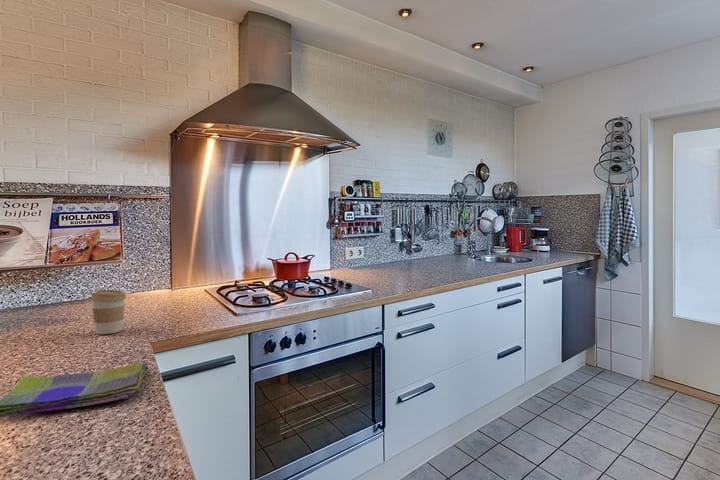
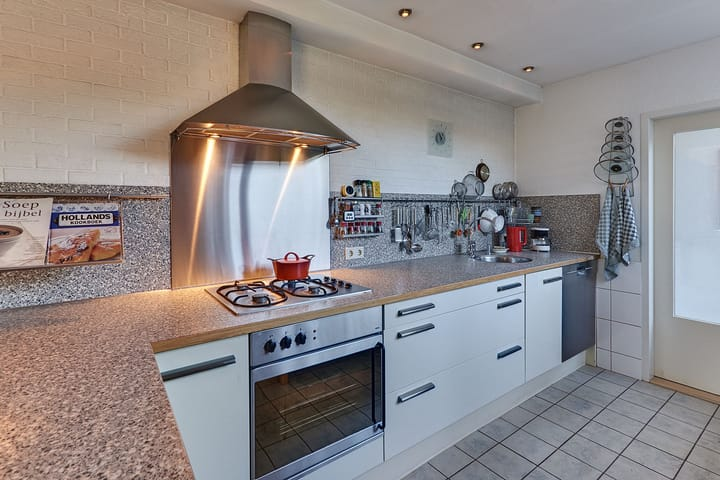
- coffee cup [90,289,127,335]
- dish towel [0,362,149,419]
